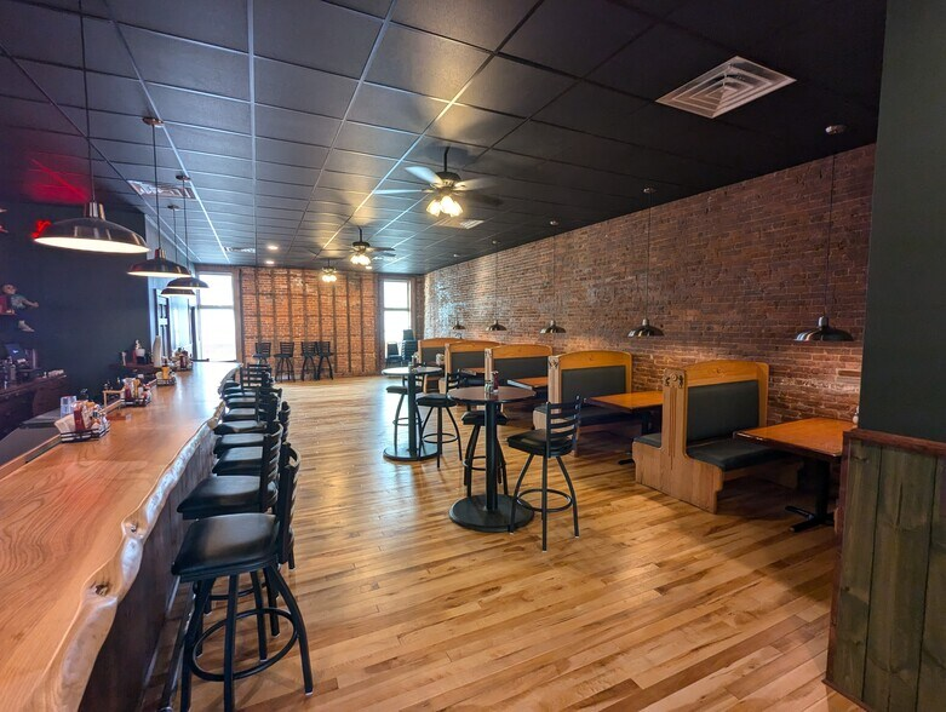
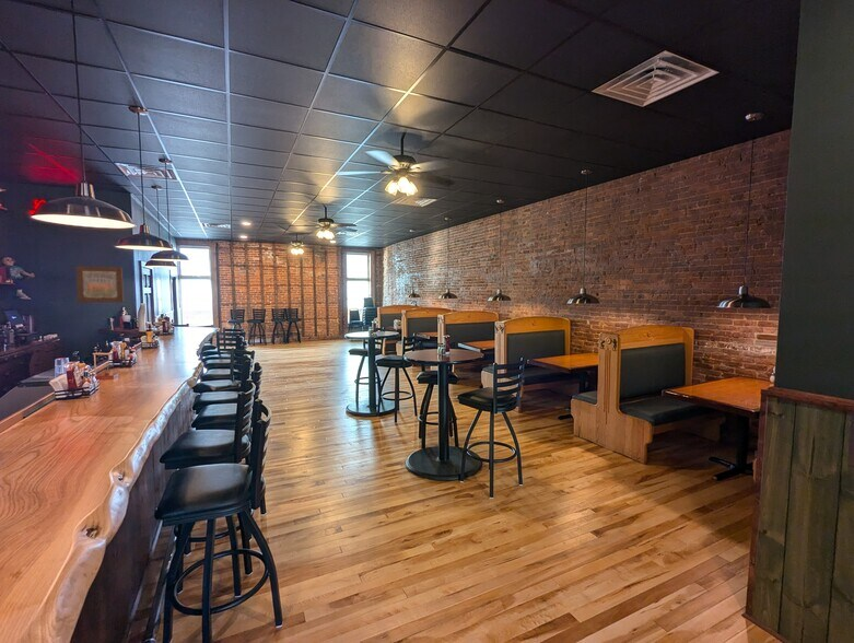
+ wall art [75,265,125,304]
